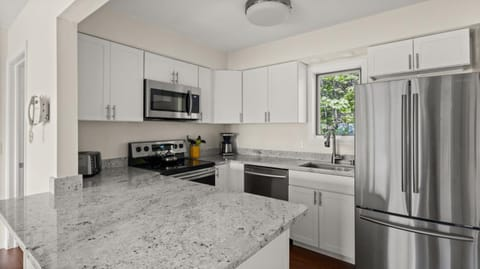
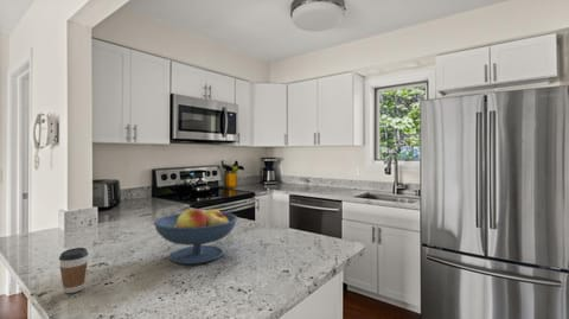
+ coffee cup [58,247,89,294]
+ fruit bowl [153,205,238,266]
